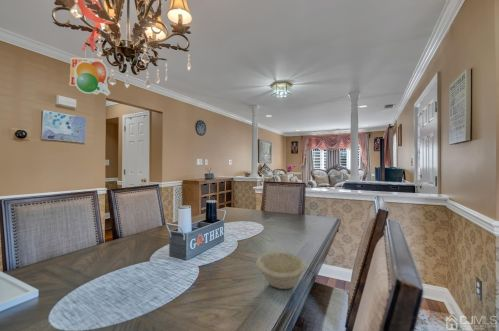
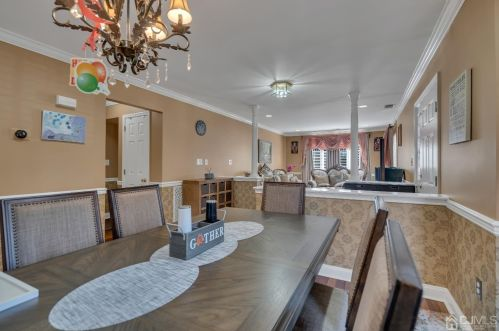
- bowl [255,251,307,290]
